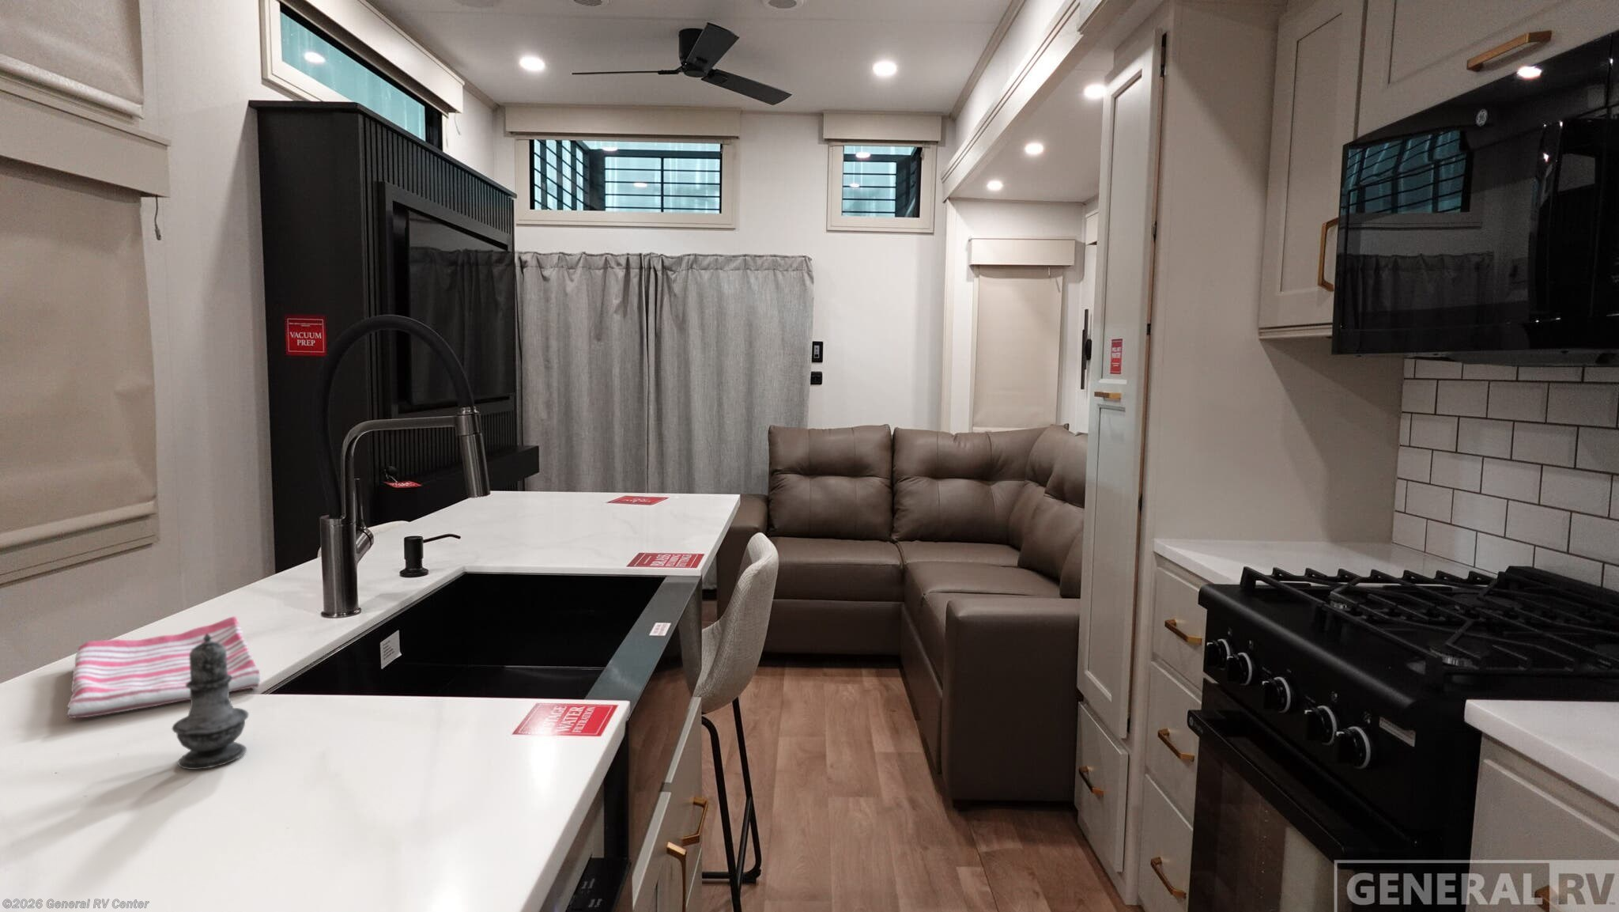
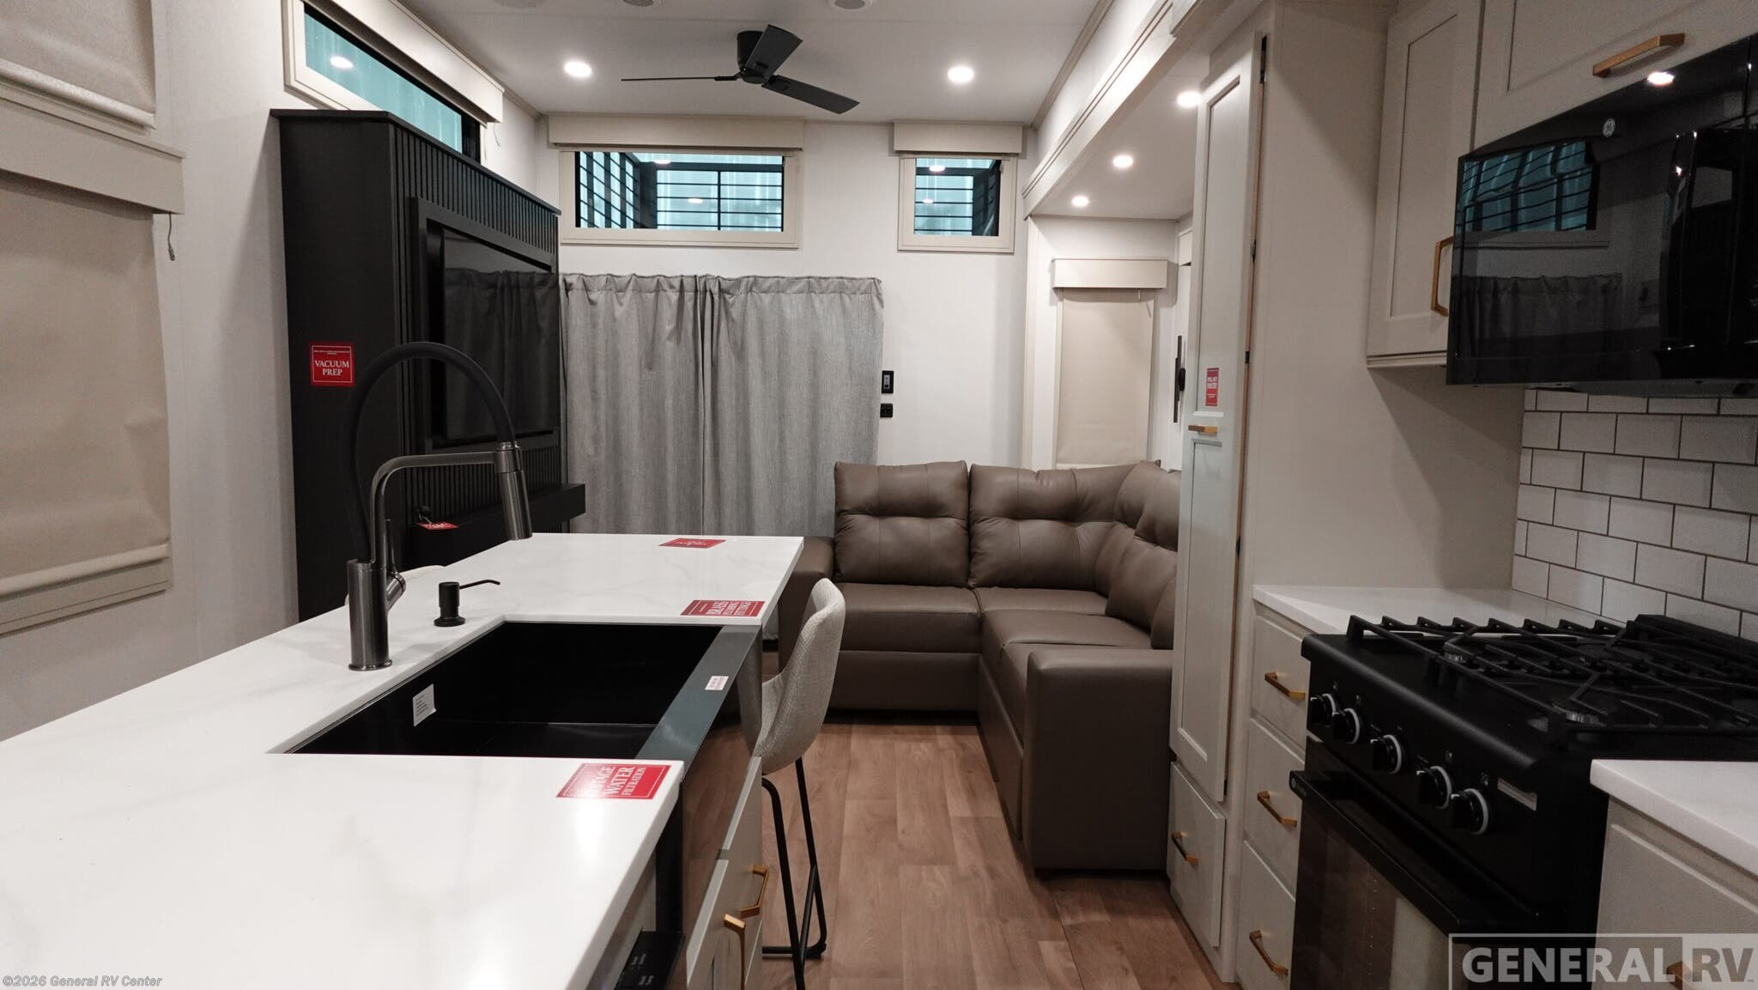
- salt shaker [171,634,250,771]
- dish towel [67,615,261,718]
